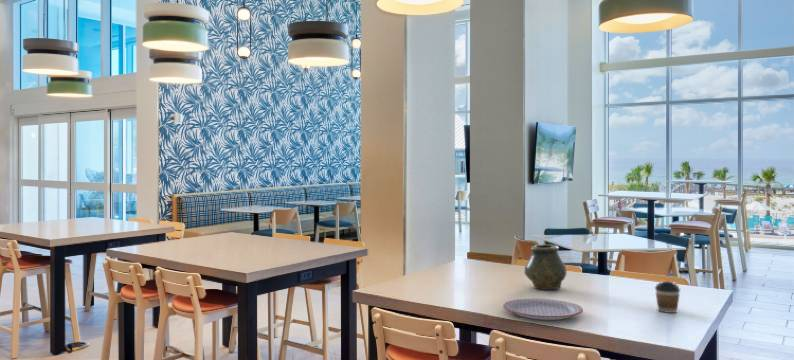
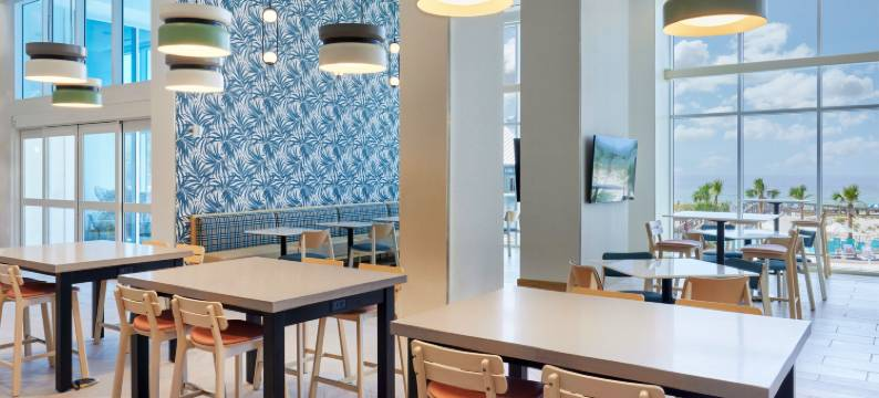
- plate [502,298,584,321]
- vase [523,243,568,290]
- coffee cup [654,280,681,314]
